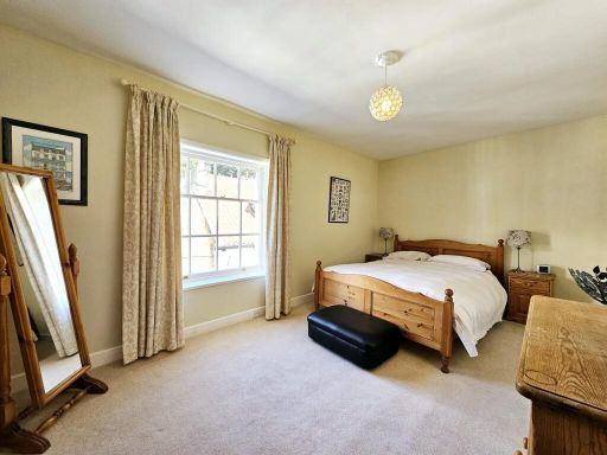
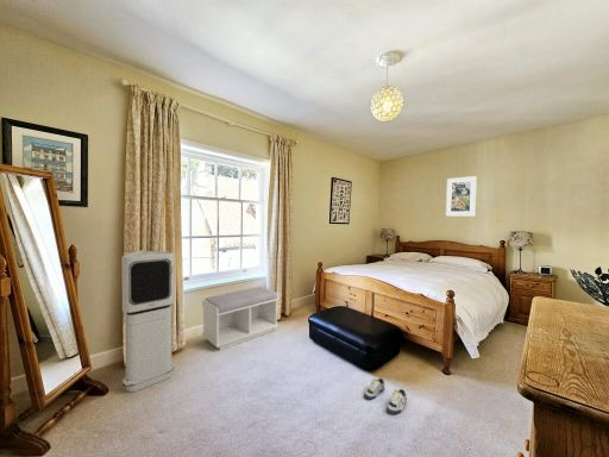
+ bench [201,286,280,351]
+ shoe [364,377,408,414]
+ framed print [445,175,478,217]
+ air purifier [120,249,176,393]
